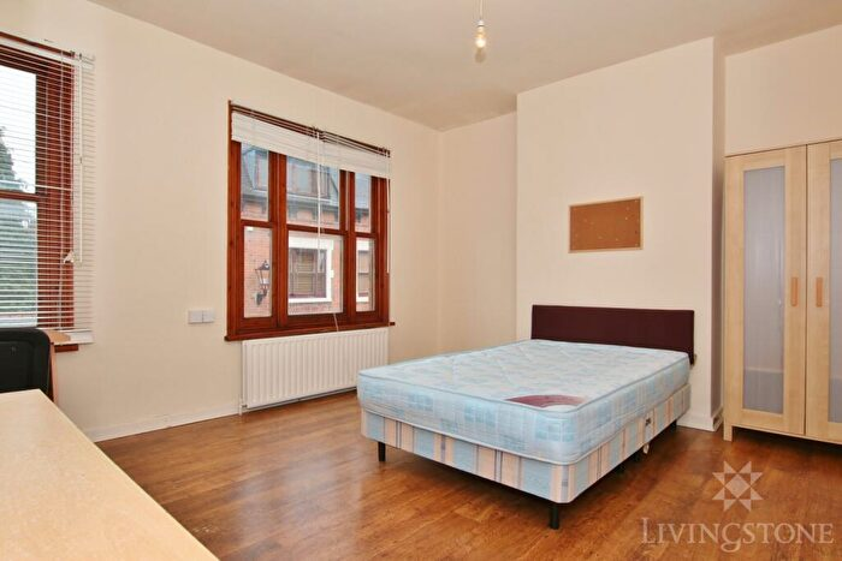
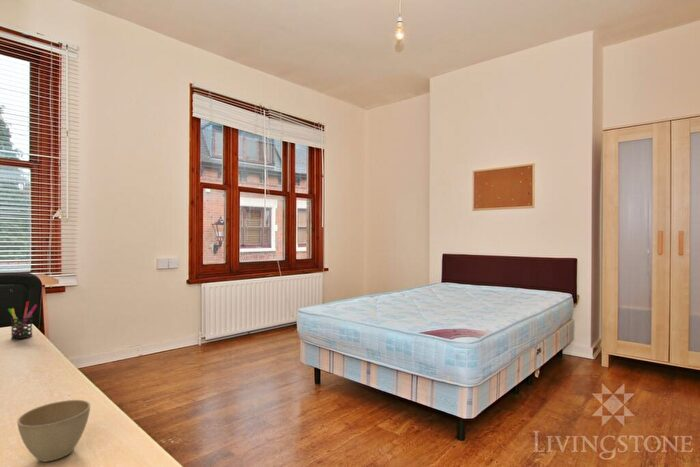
+ flower pot [16,399,91,462]
+ pen holder [7,301,38,340]
